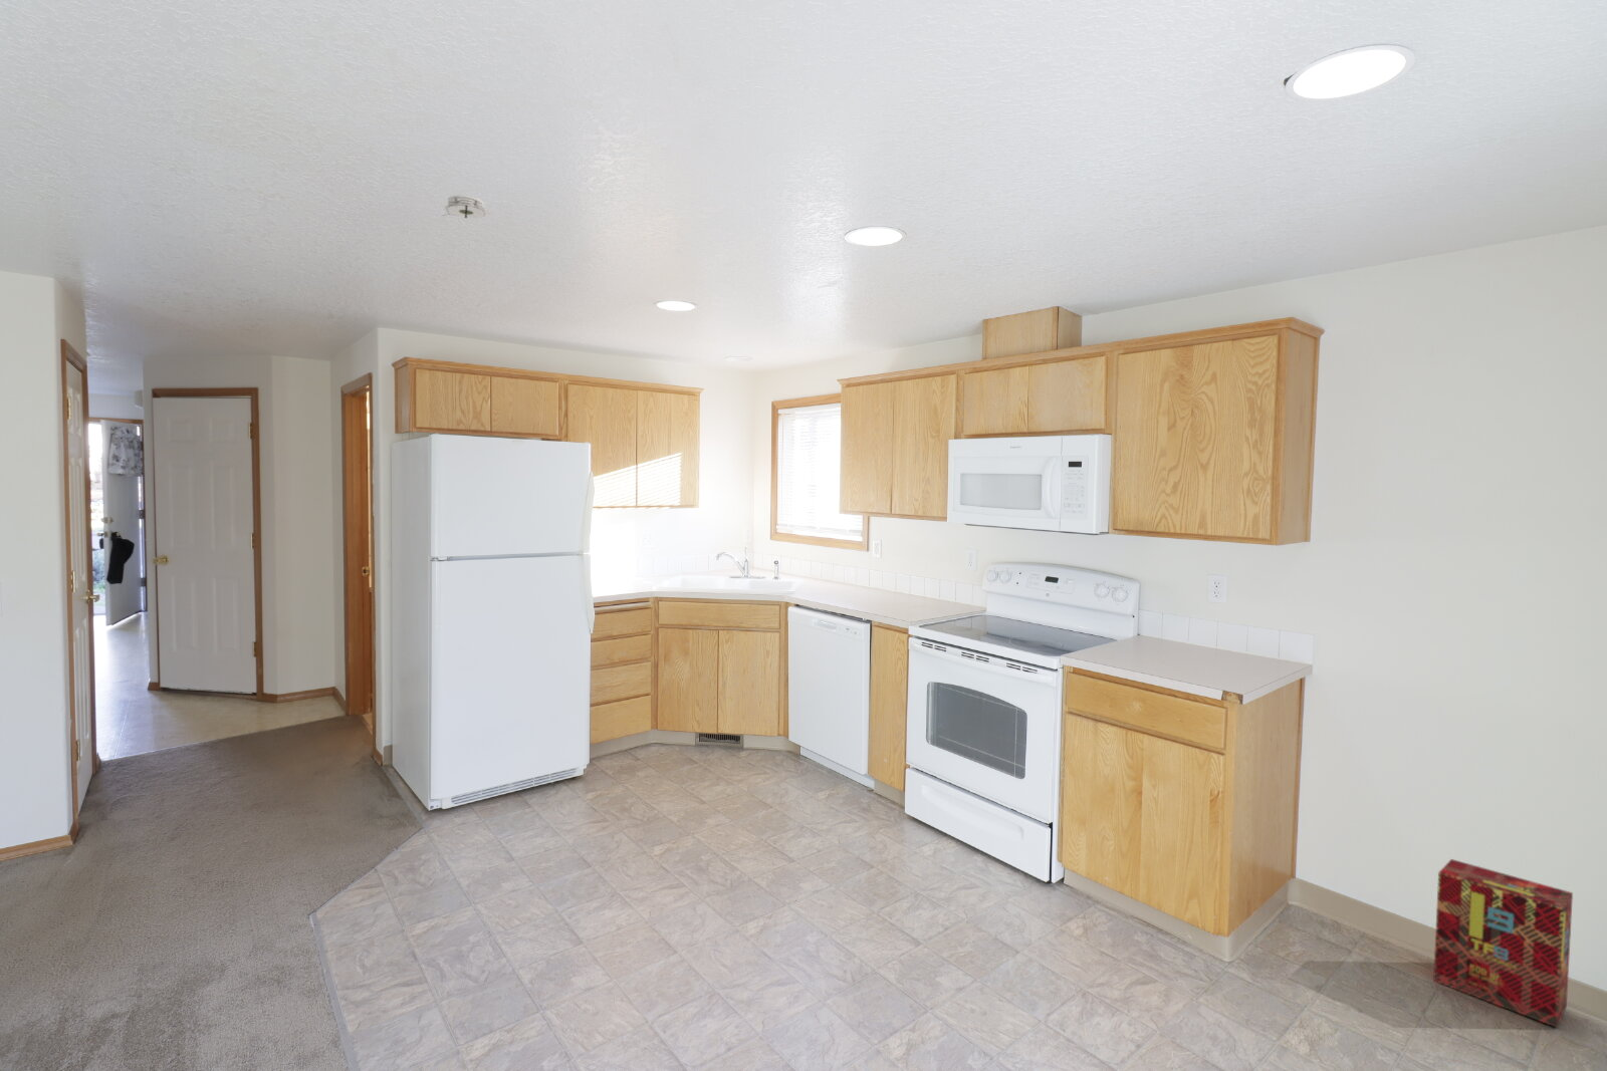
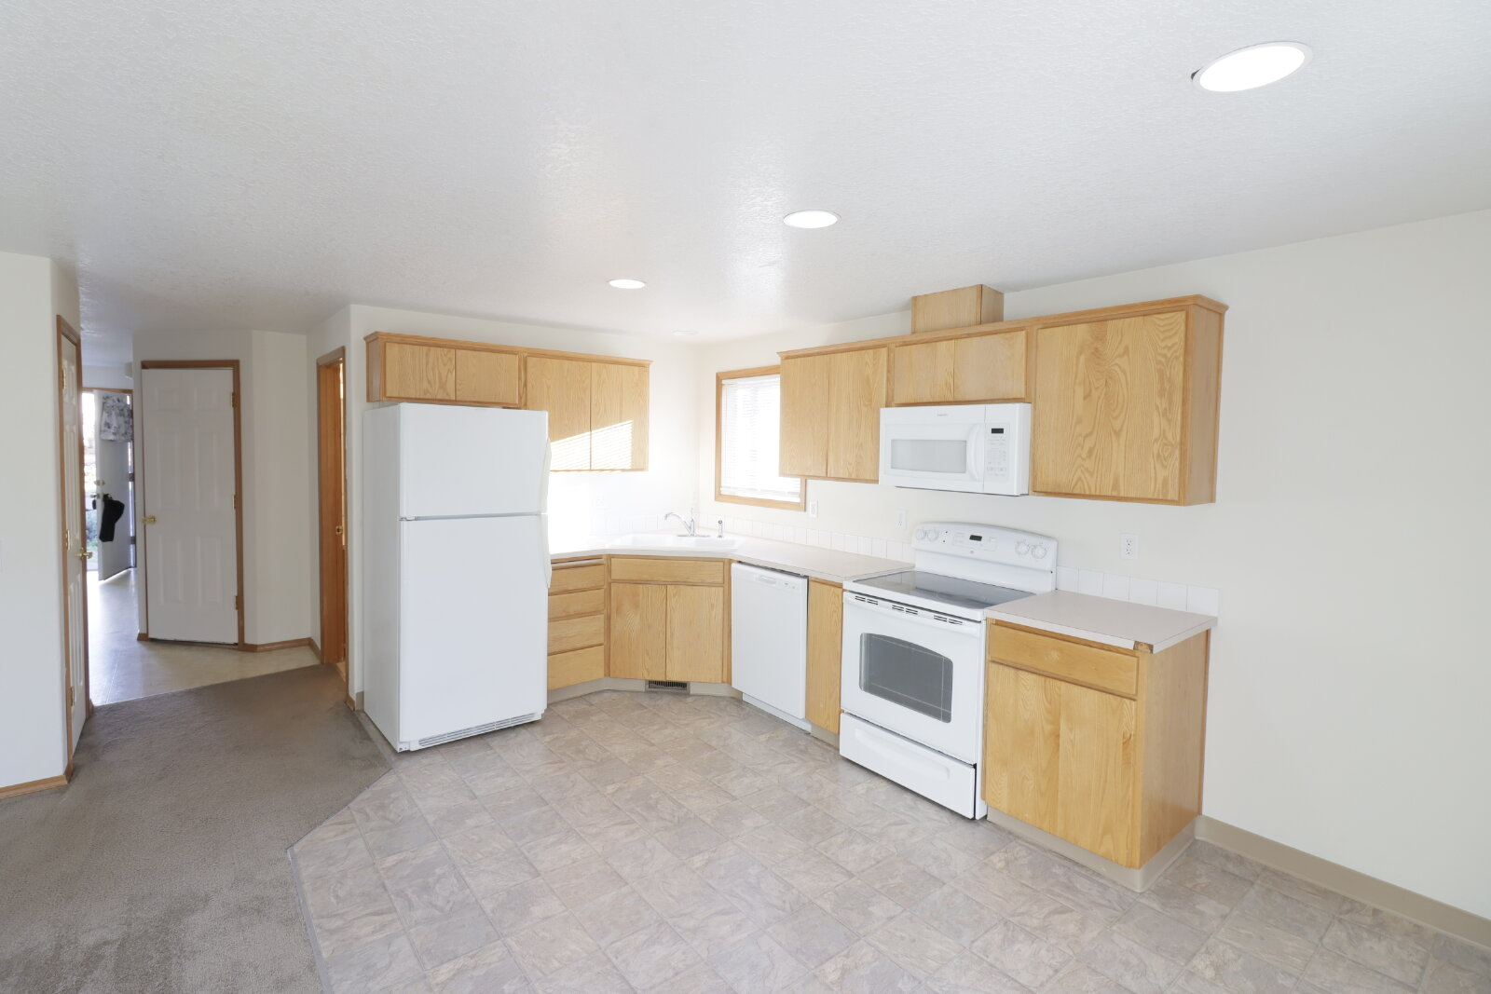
- smoke detector [441,195,489,219]
- product box [1432,858,1574,1029]
